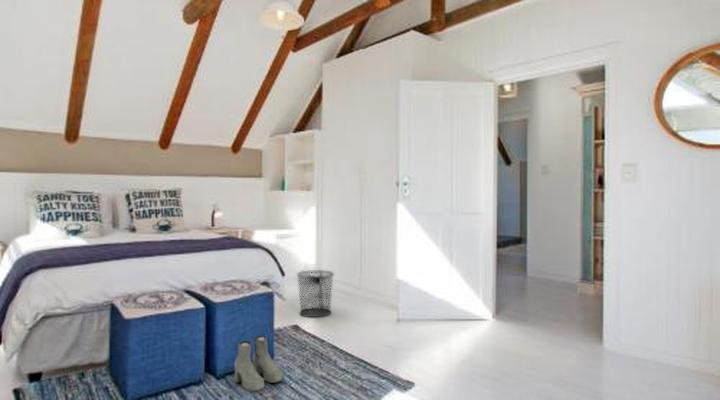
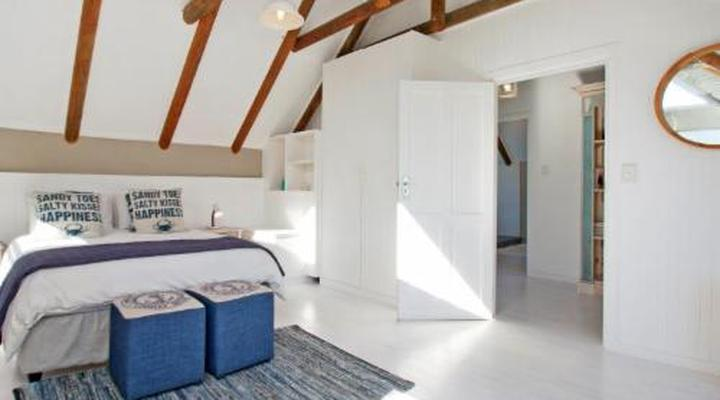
- boots [233,334,283,392]
- waste bin [296,269,335,318]
